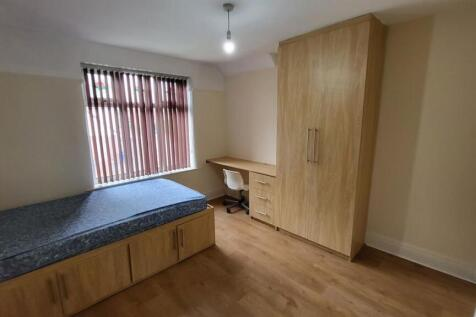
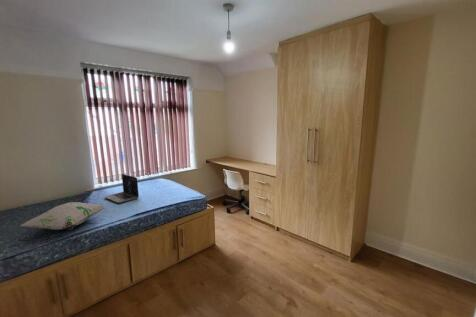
+ laptop [104,173,140,204]
+ decorative pillow [20,201,106,231]
